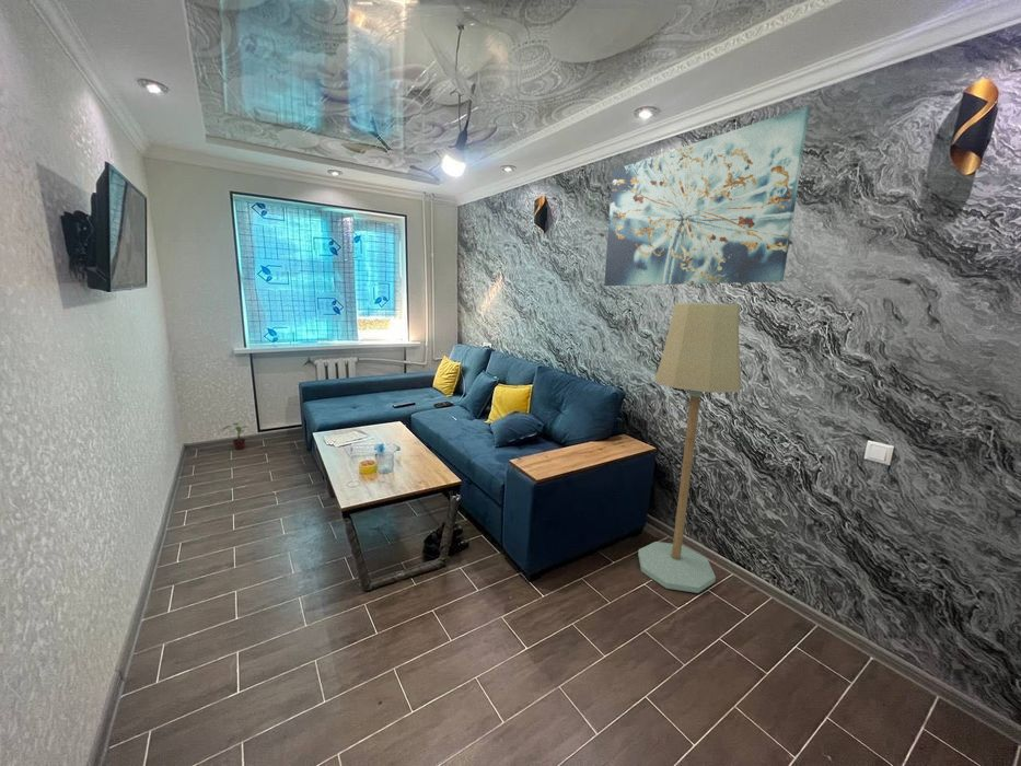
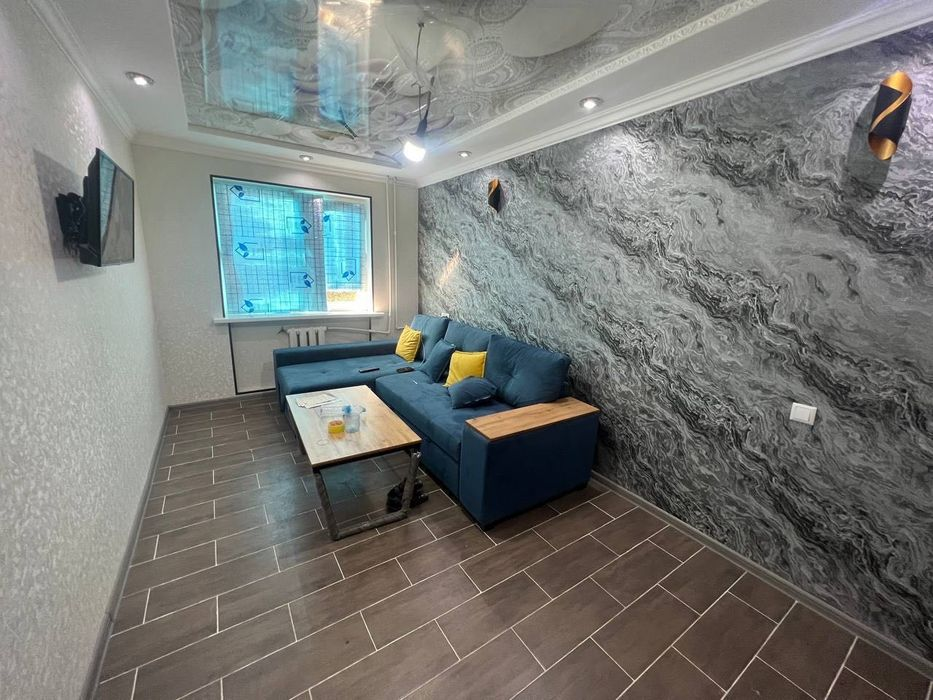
- potted plant [221,422,247,451]
- wall art [603,105,811,287]
- floor lamp [637,302,742,594]
